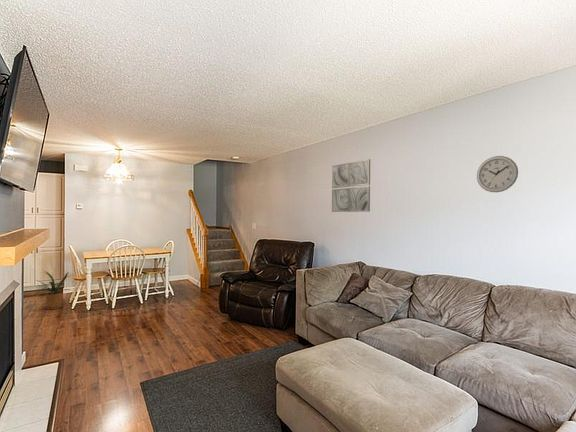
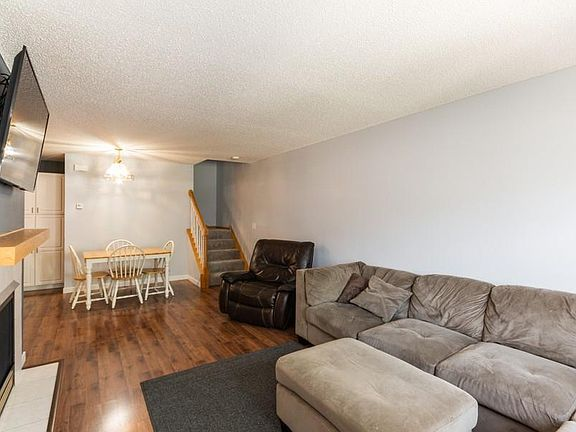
- house plant [36,270,72,310]
- wall art [331,158,371,213]
- wall clock [476,155,519,193]
